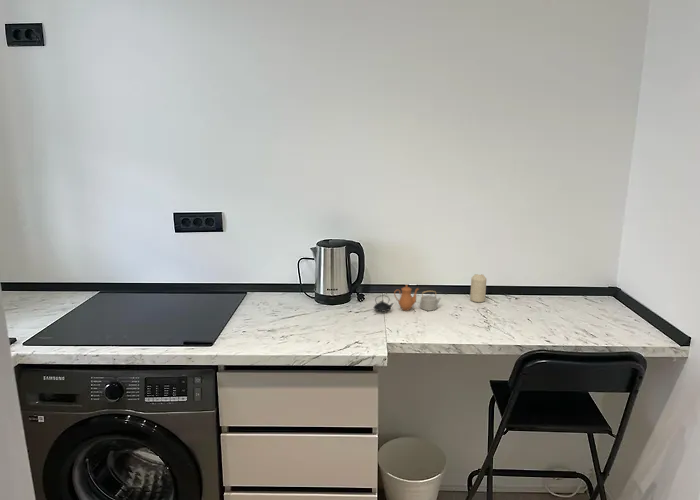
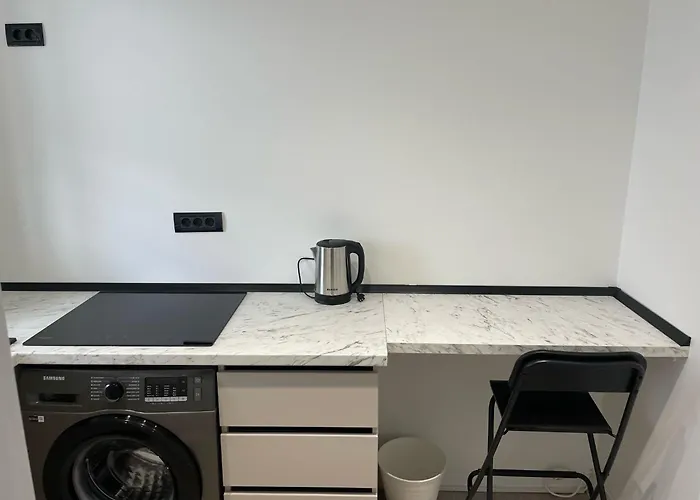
- candle [469,273,487,303]
- teapot [373,284,442,312]
